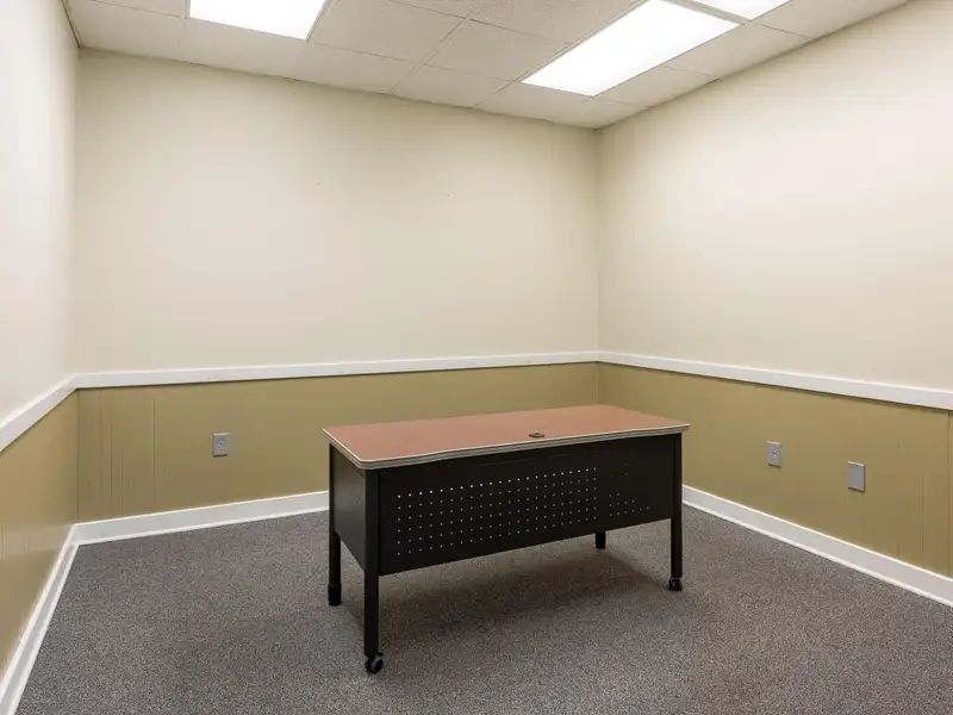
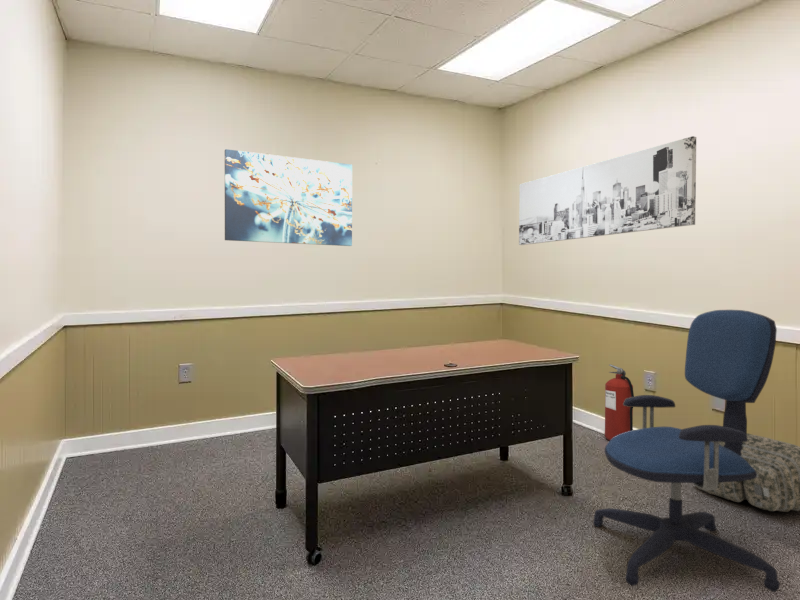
+ wall art [518,135,697,246]
+ fire extinguisher [604,364,635,441]
+ backpack [694,432,800,513]
+ office chair [592,309,781,593]
+ wall art [224,148,353,247]
